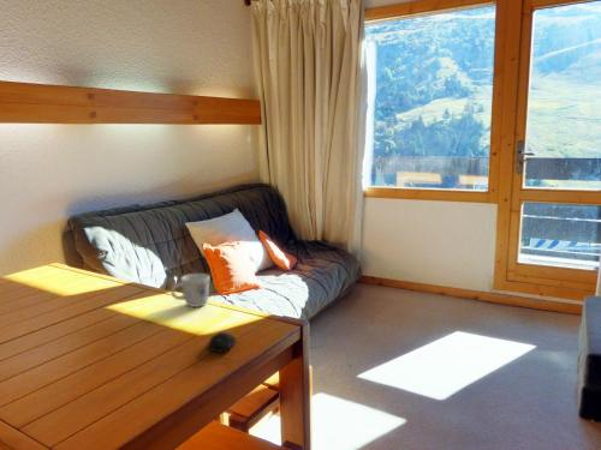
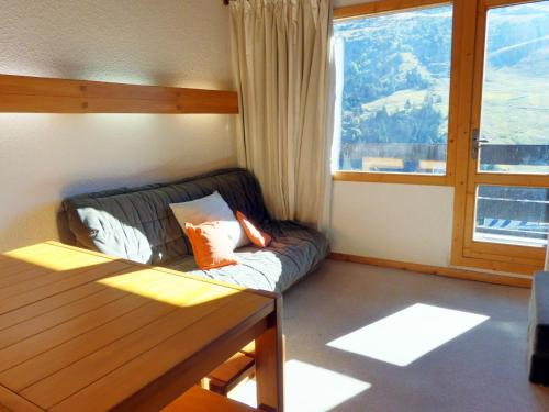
- mug [169,272,212,308]
- computer mouse [206,331,237,364]
